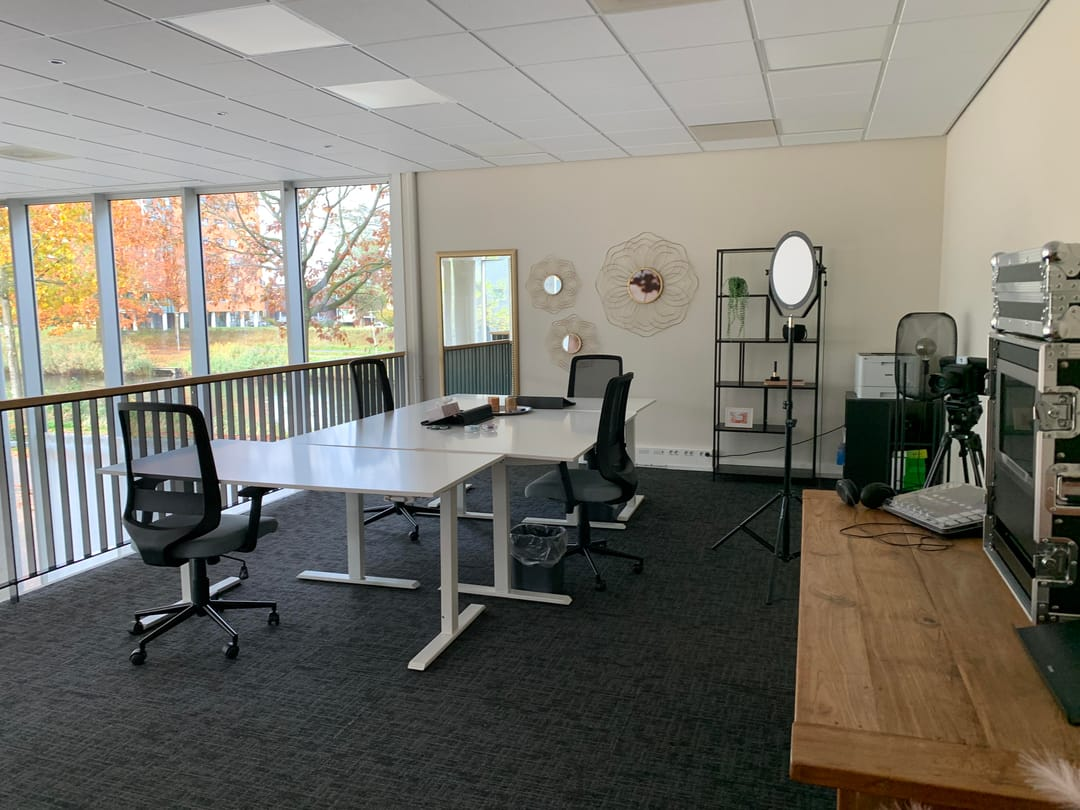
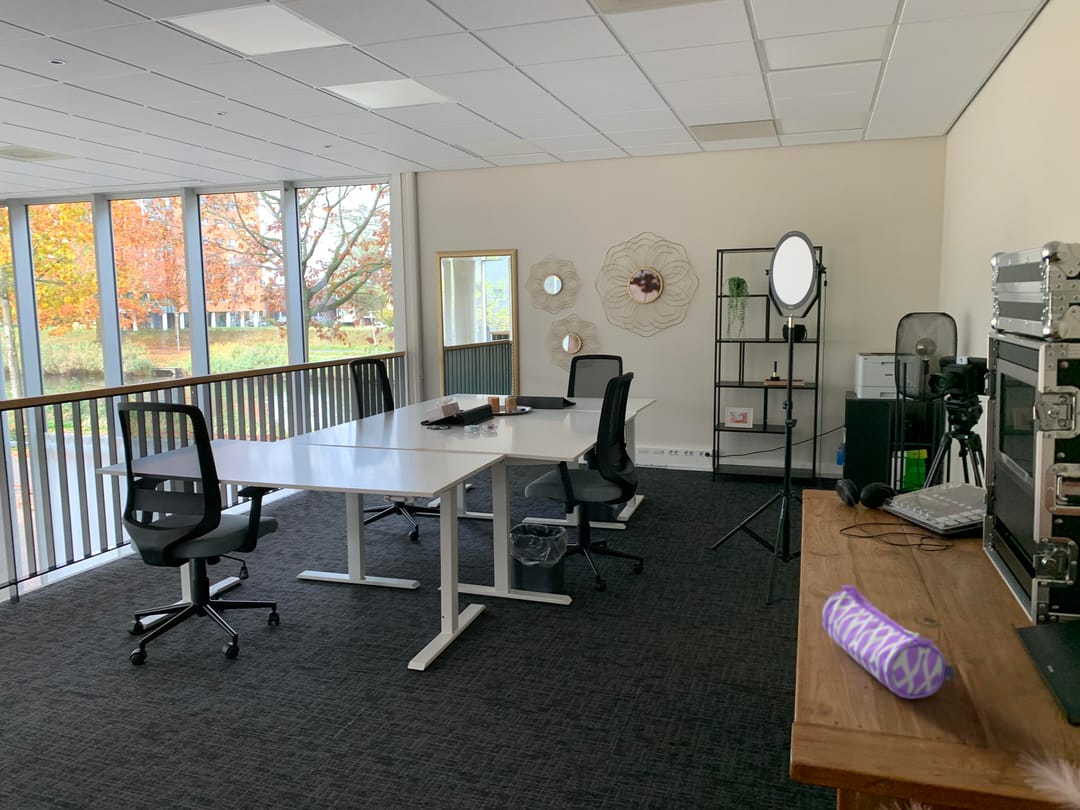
+ pencil case [821,584,955,700]
